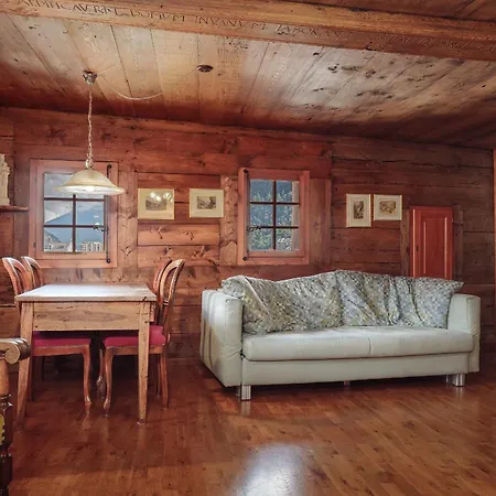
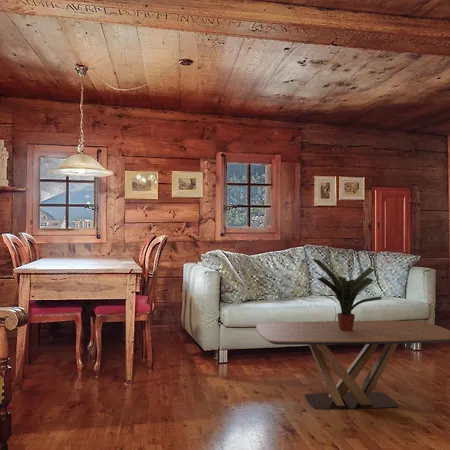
+ coffee table [255,320,450,410]
+ potted plant [311,258,383,331]
